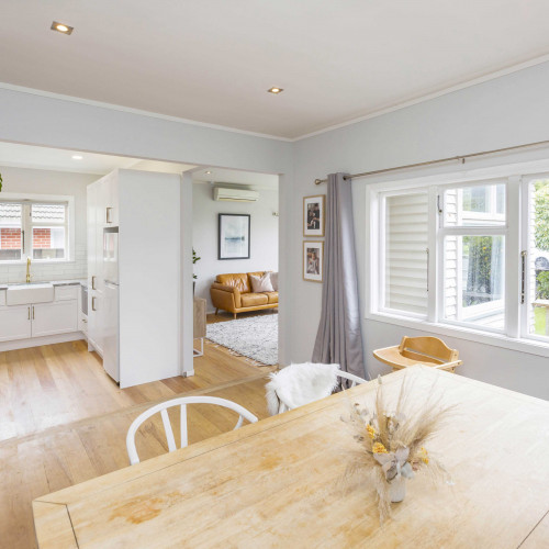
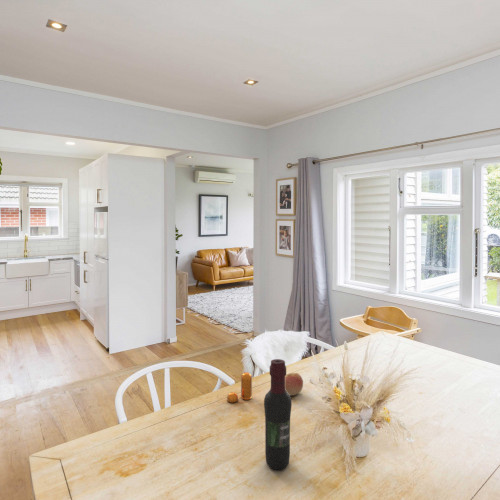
+ wine bottle [263,358,293,471]
+ pepper shaker [226,371,253,403]
+ apple [285,372,304,397]
